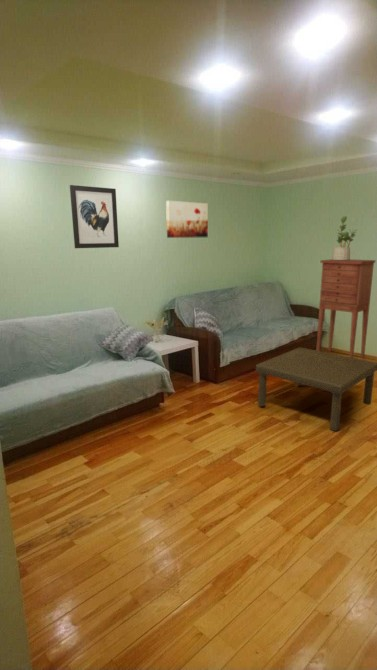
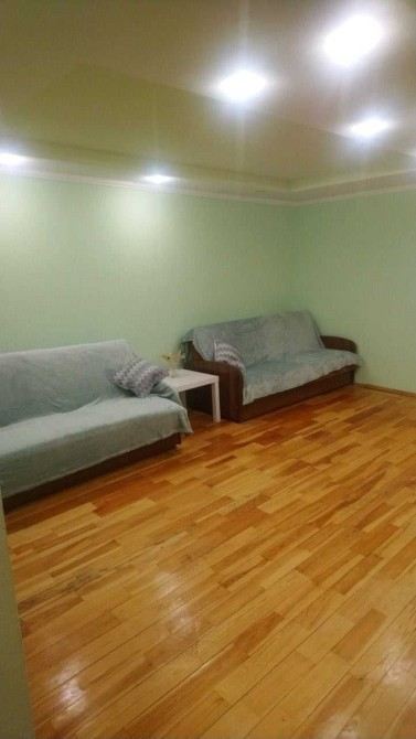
- wall art [69,184,120,249]
- cabinet [315,258,376,359]
- coffee table [255,346,377,432]
- wall art [165,200,209,239]
- potted plant [331,215,359,260]
